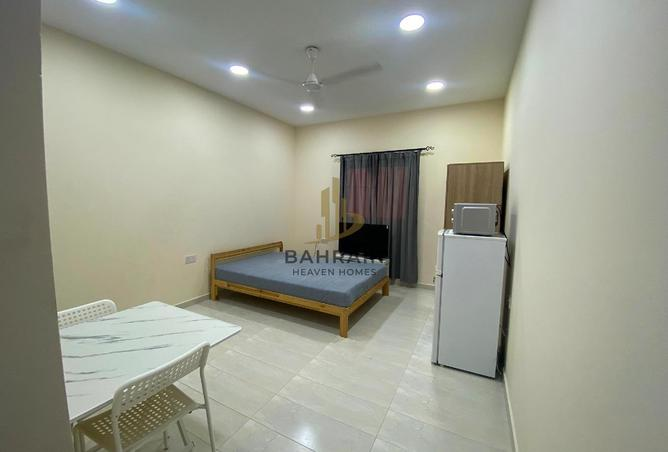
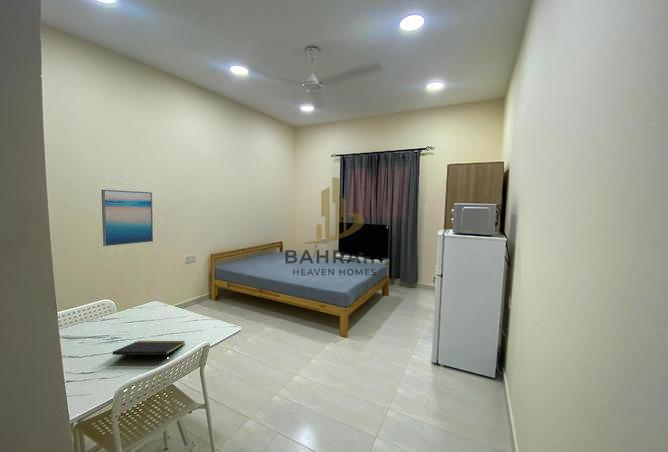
+ notepad [111,340,186,363]
+ wall art [100,189,154,247]
